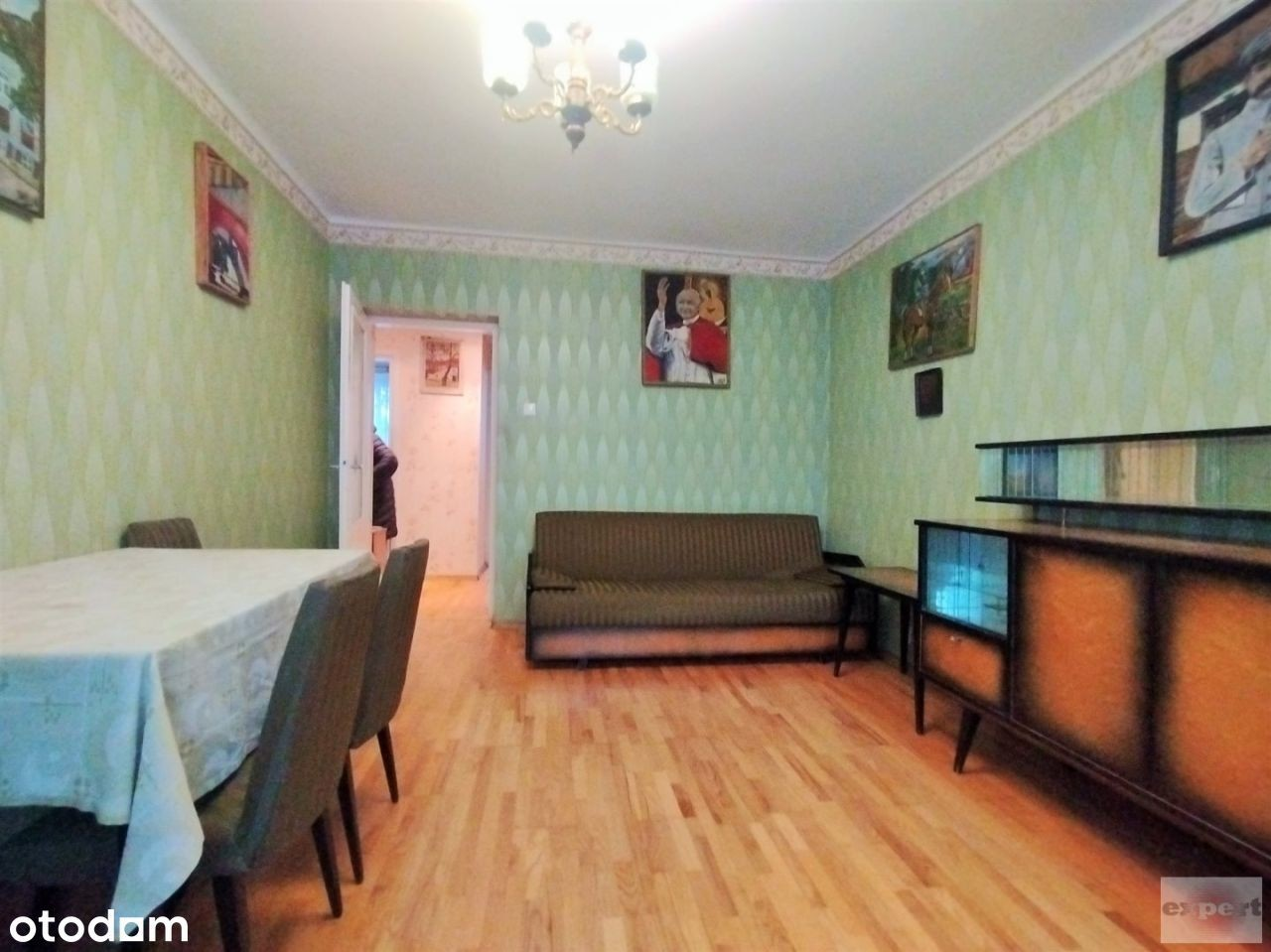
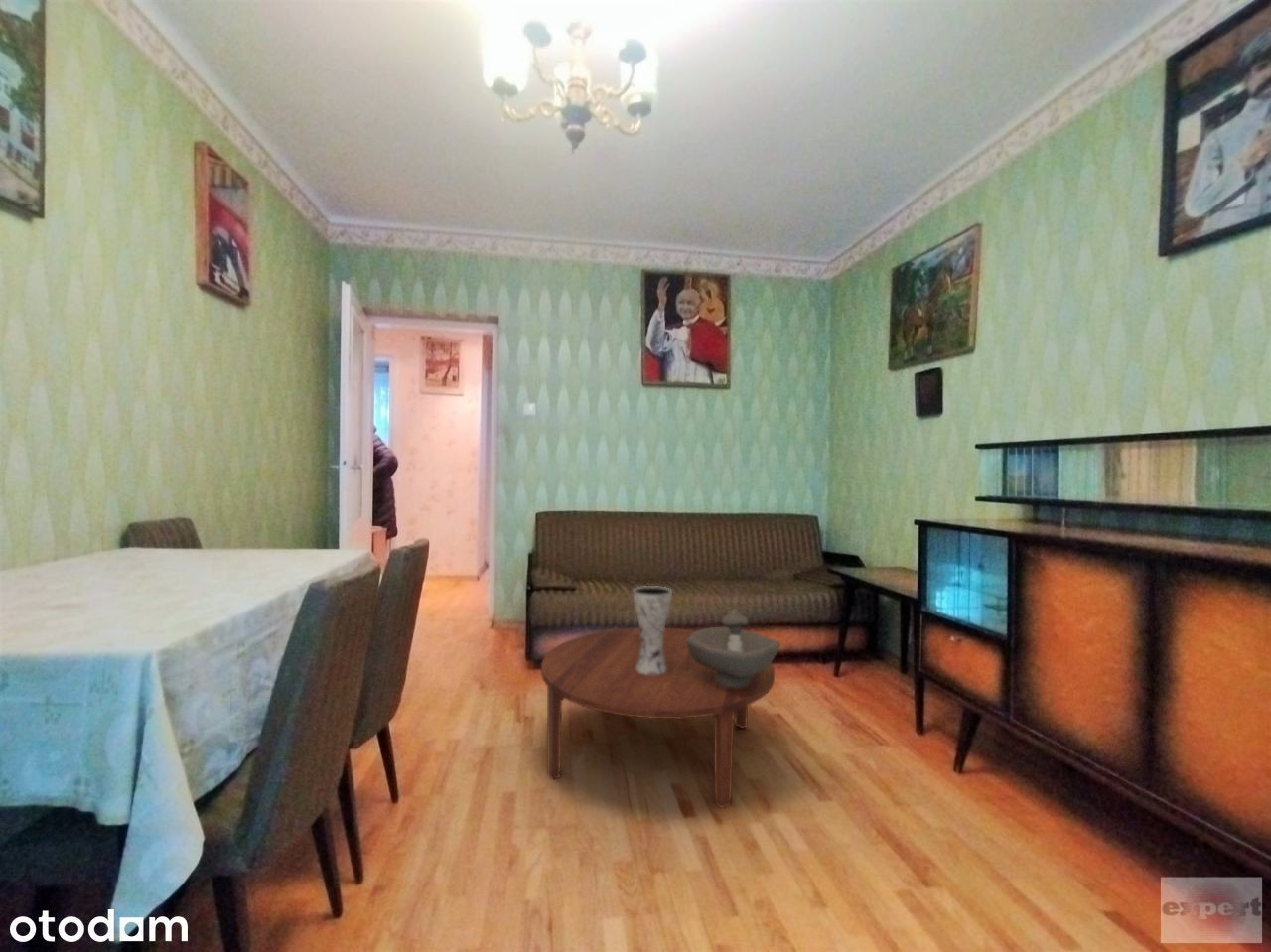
+ coffee table [540,627,776,809]
+ decorative bowl [686,608,781,688]
+ vase [633,585,673,675]
